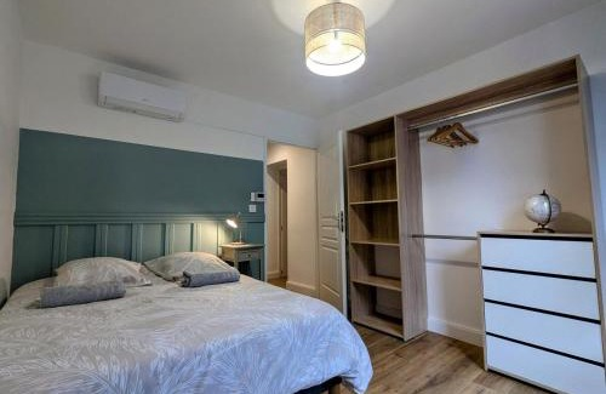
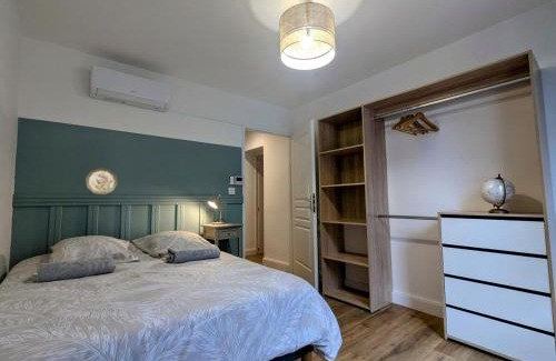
+ decorative plate [85,167,119,195]
